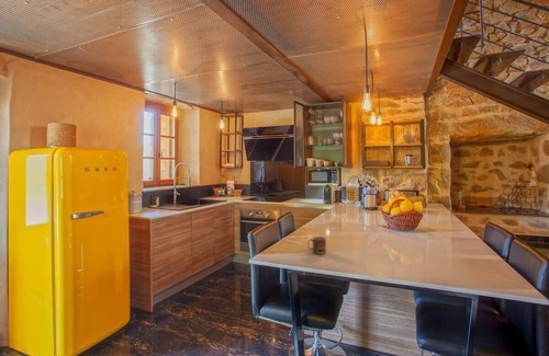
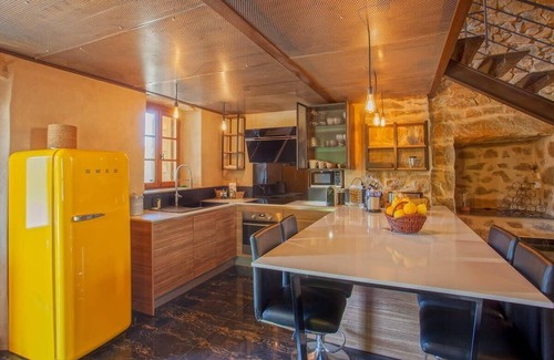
- cup [306,236,327,255]
